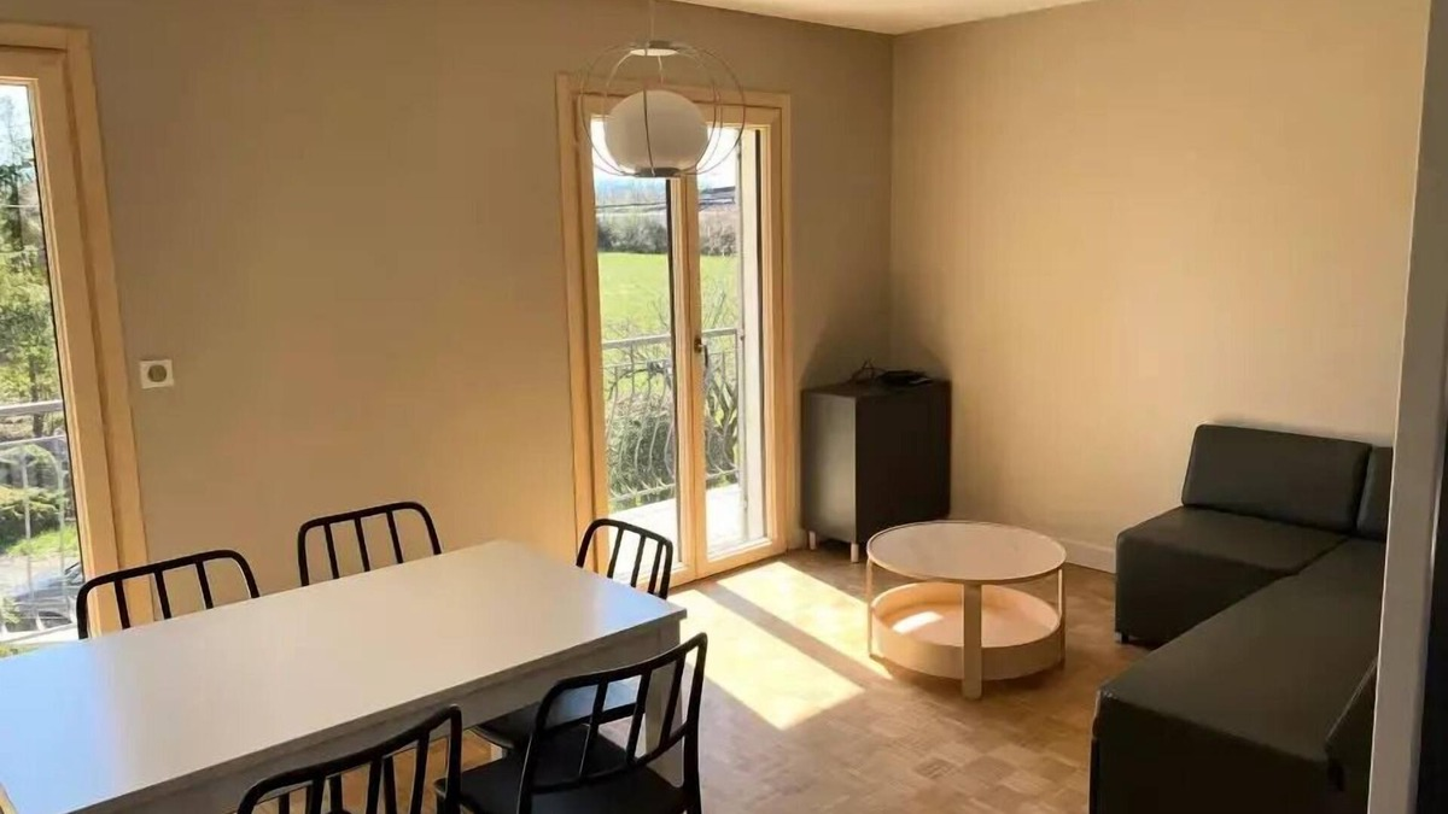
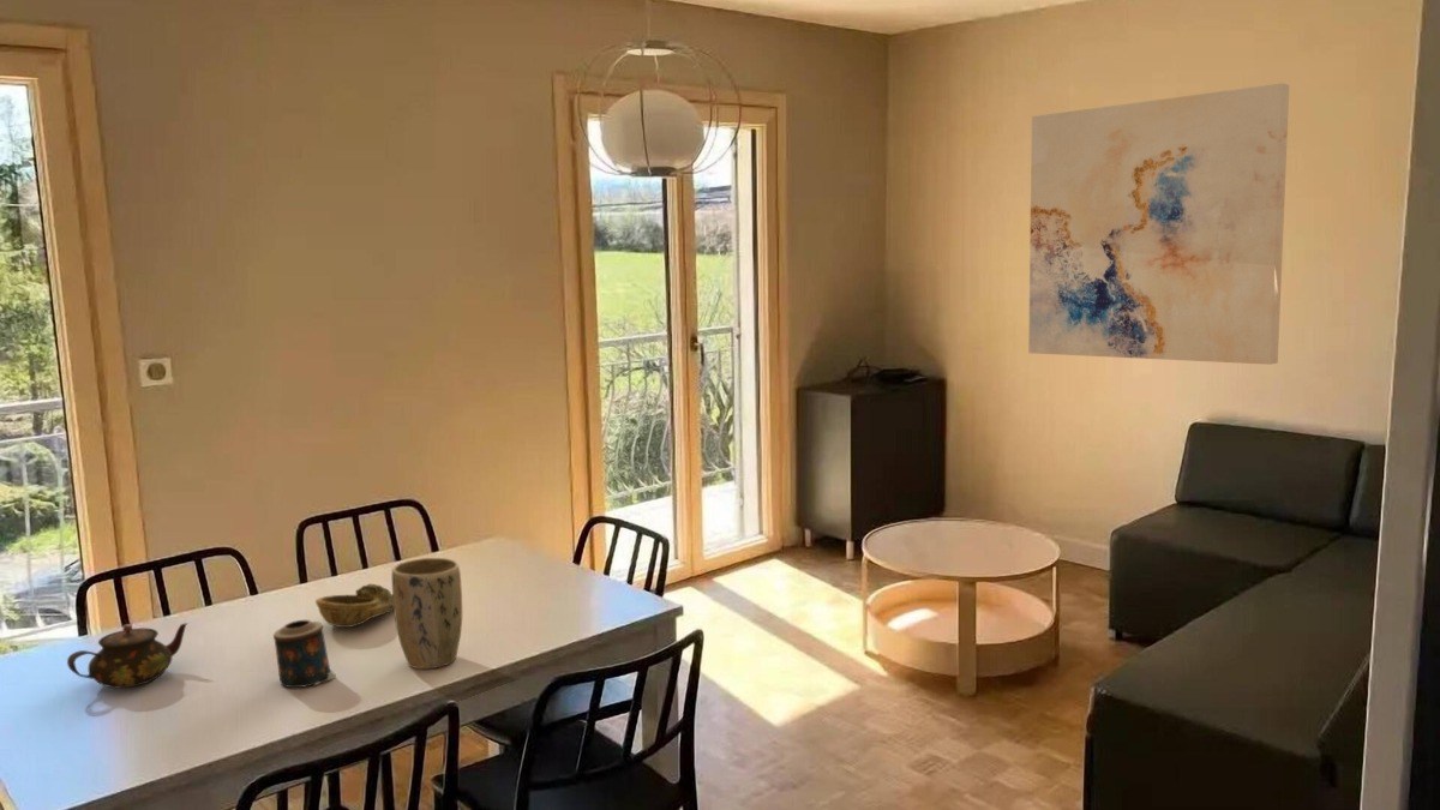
+ plant pot [391,557,463,670]
+ teapot [66,622,190,689]
+ wall art [1027,82,1290,366]
+ decorative bowl [314,583,394,629]
+ candle [272,619,337,689]
